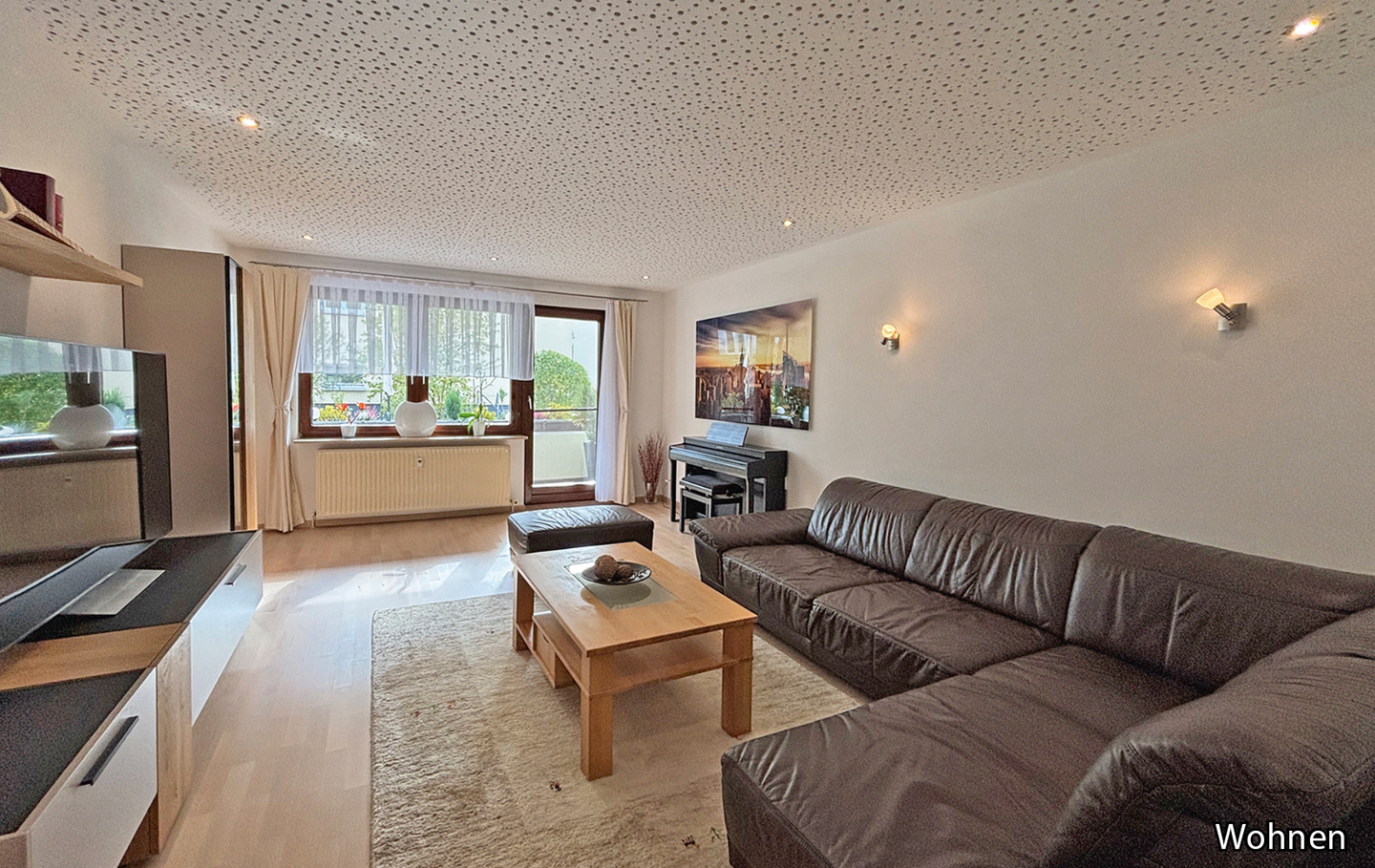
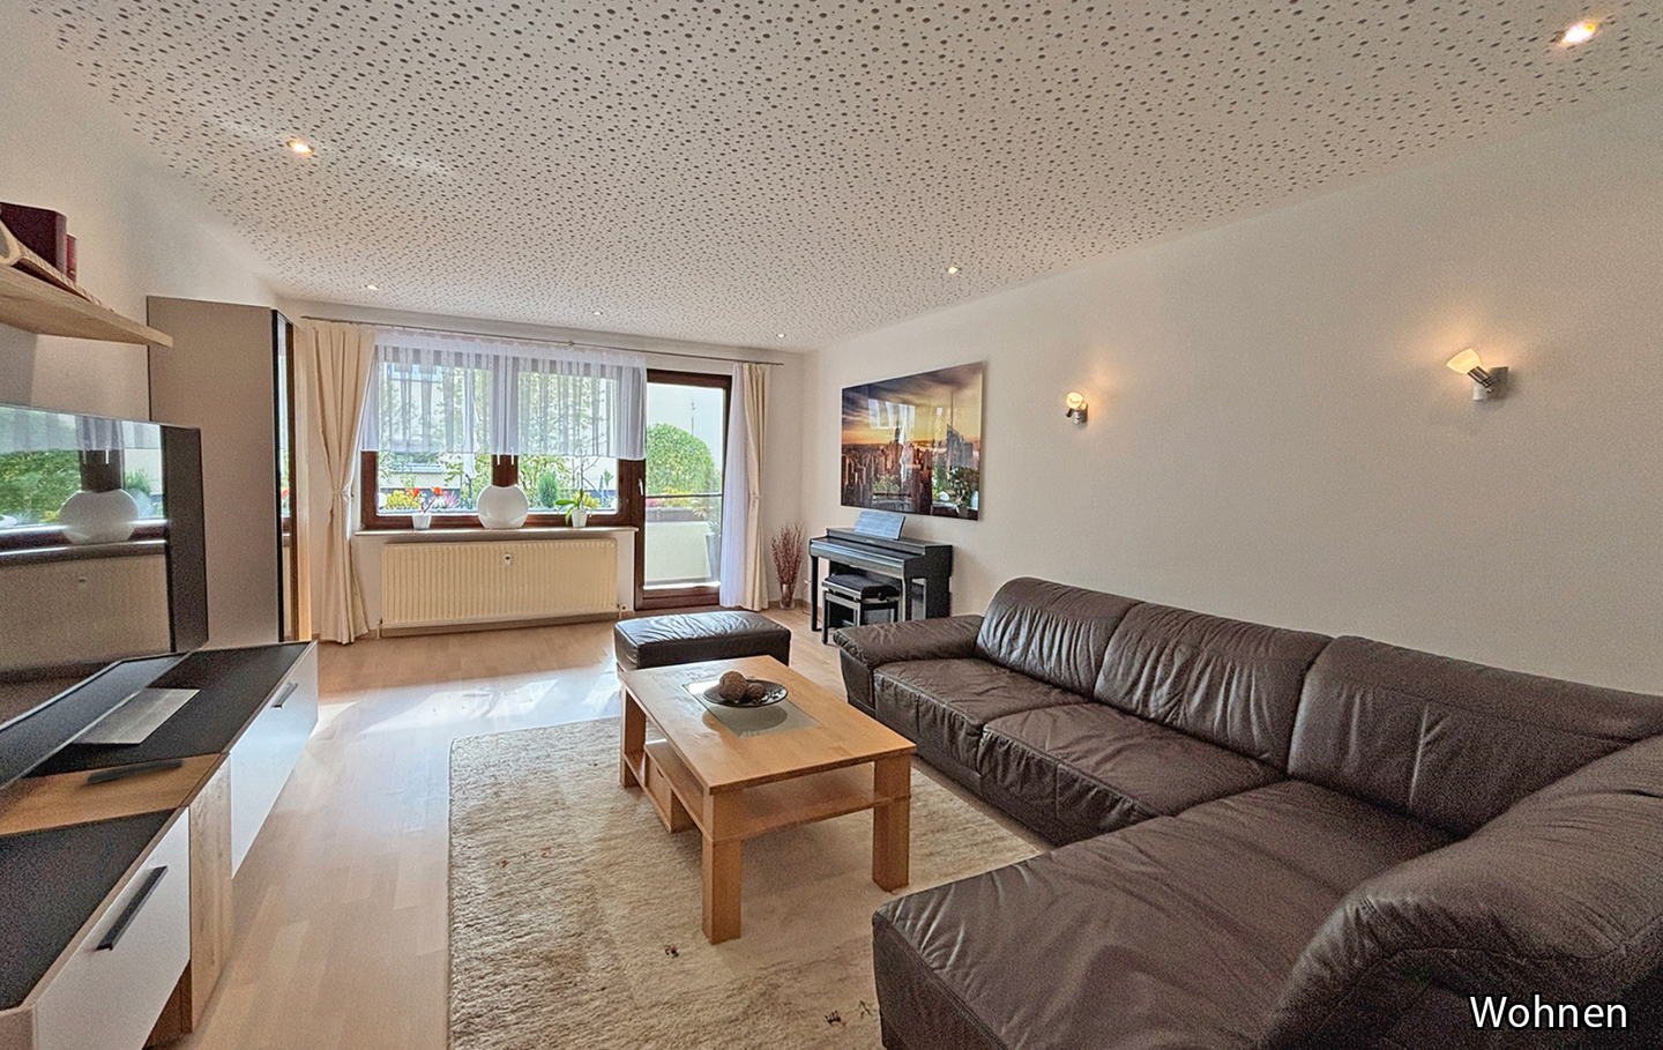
+ remote control [86,757,189,785]
